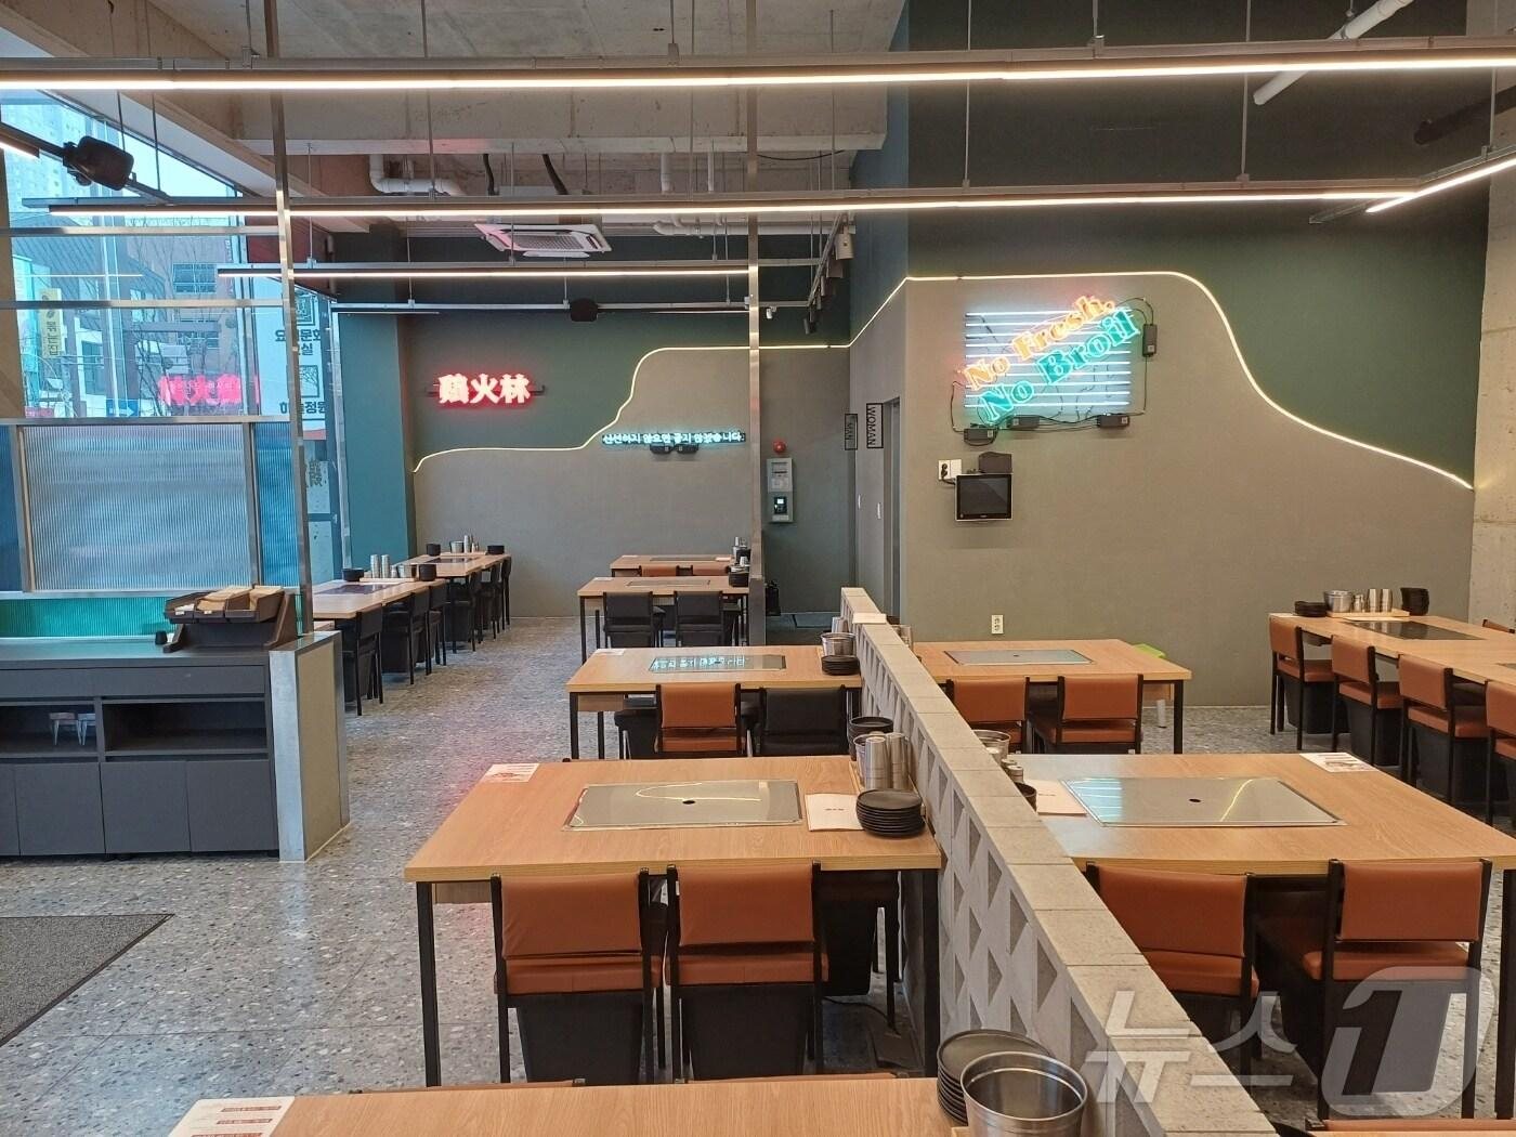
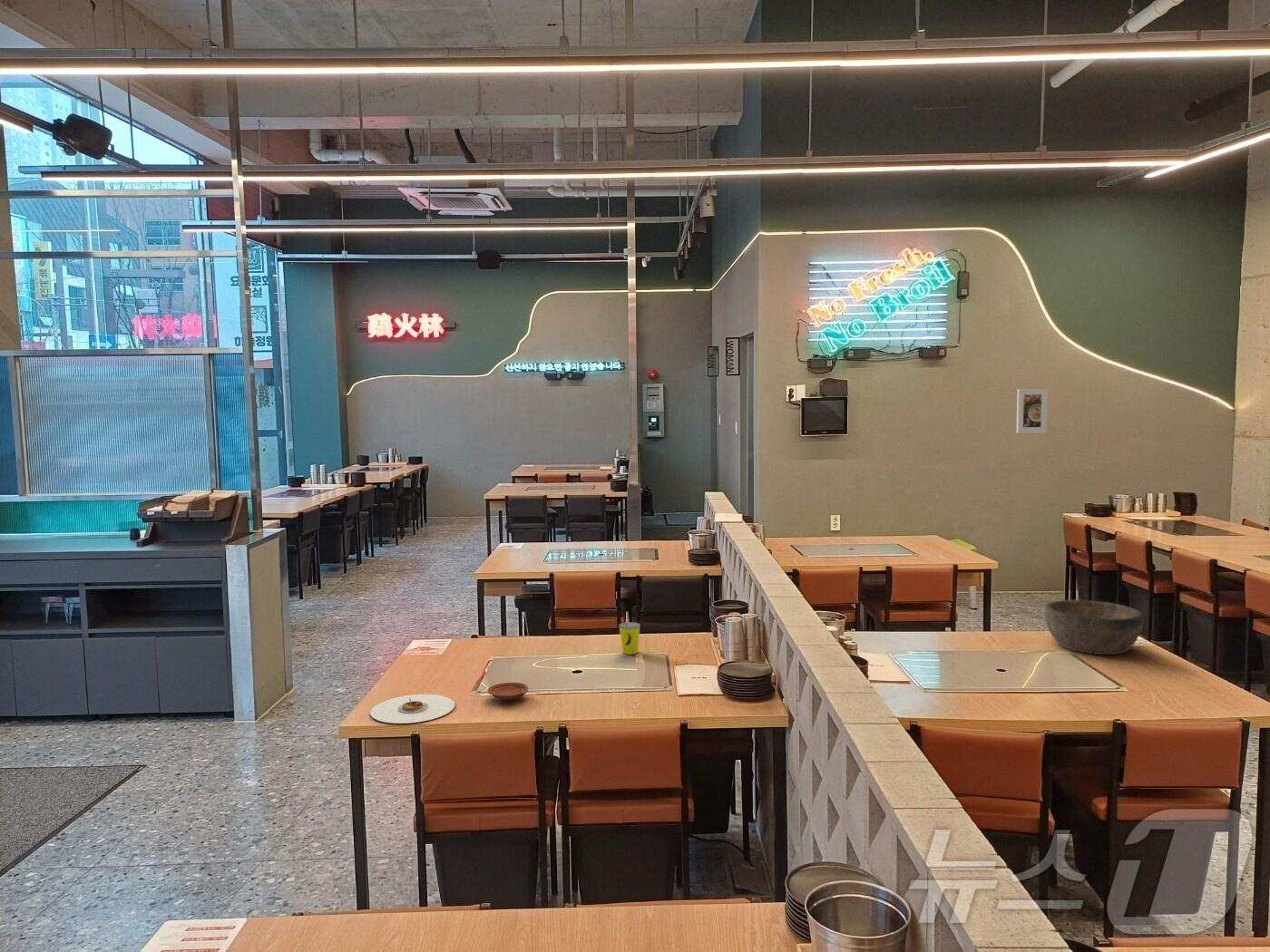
+ straw [618,612,641,656]
+ plate [487,682,529,701]
+ bowl [1044,599,1144,656]
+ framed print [1016,388,1049,434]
+ plate [369,694,455,724]
